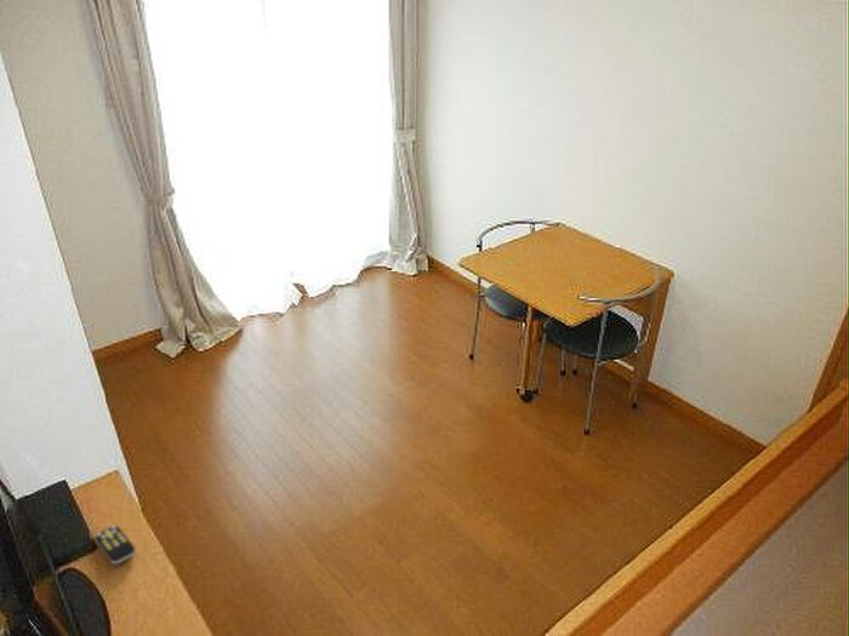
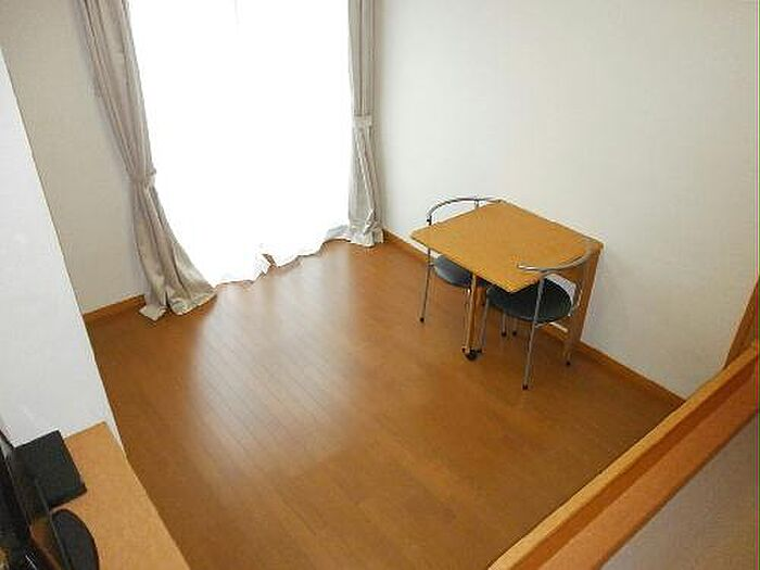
- remote control [93,525,137,566]
